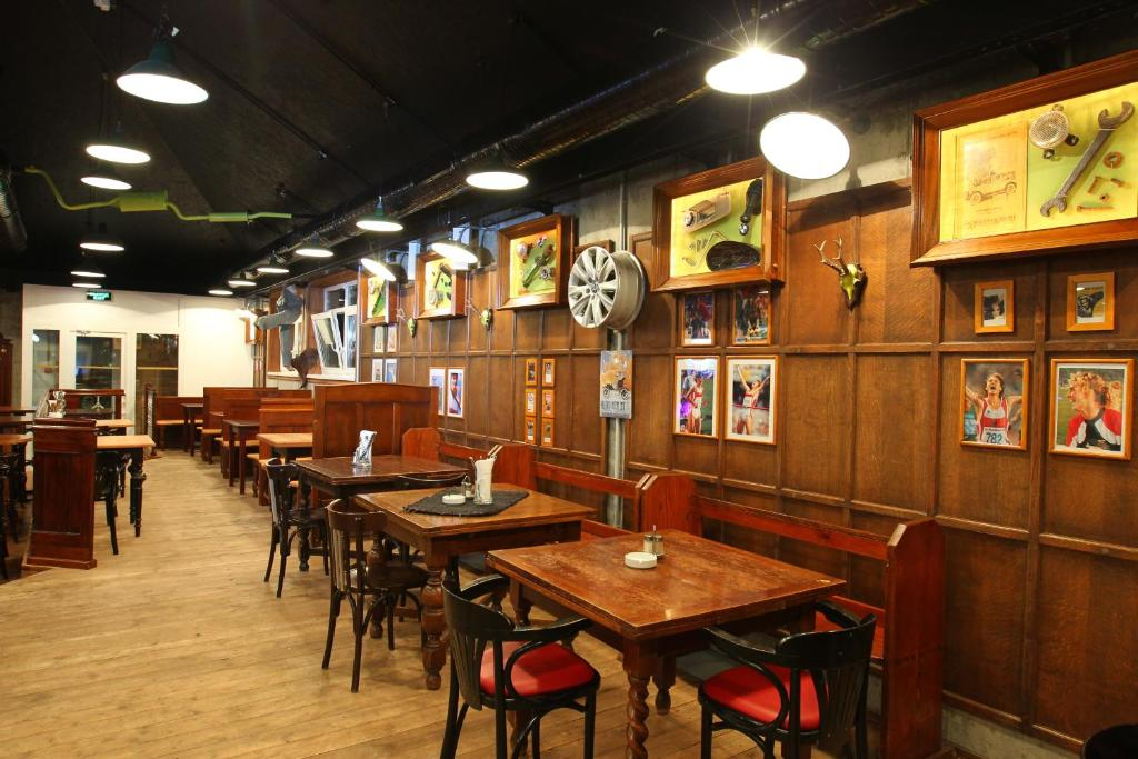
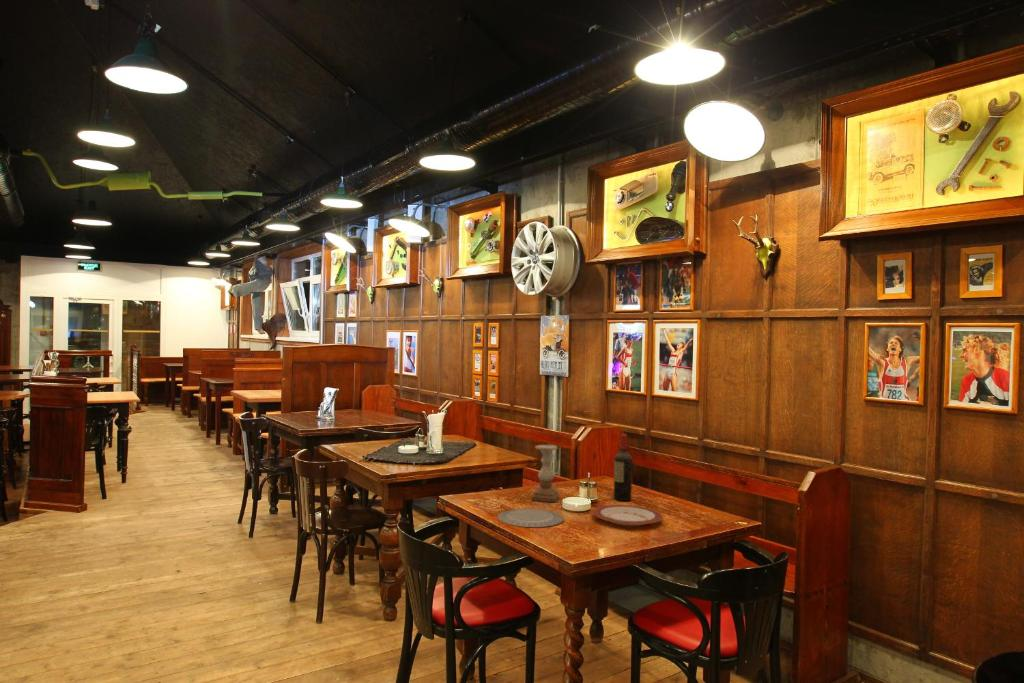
+ candle holder [530,444,560,503]
+ plate [592,504,664,527]
+ chinaware [496,508,565,528]
+ wine bottle [613,433,633,502]
